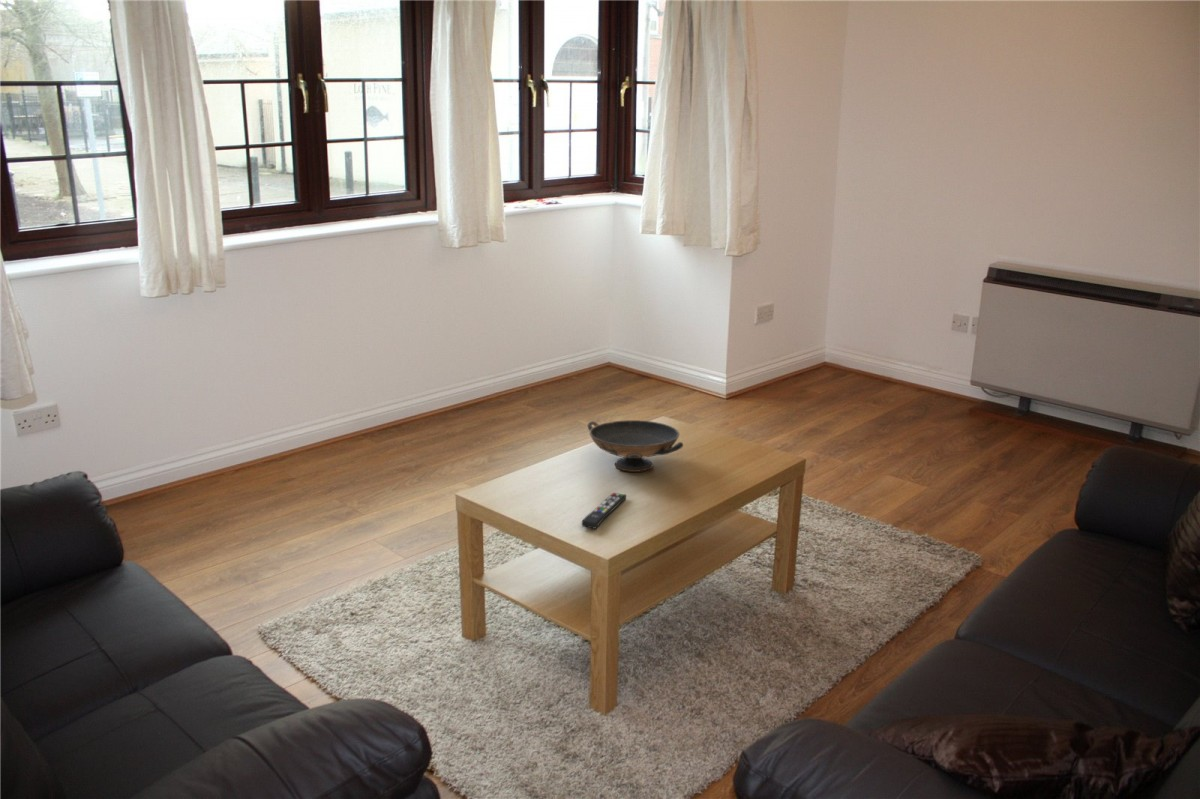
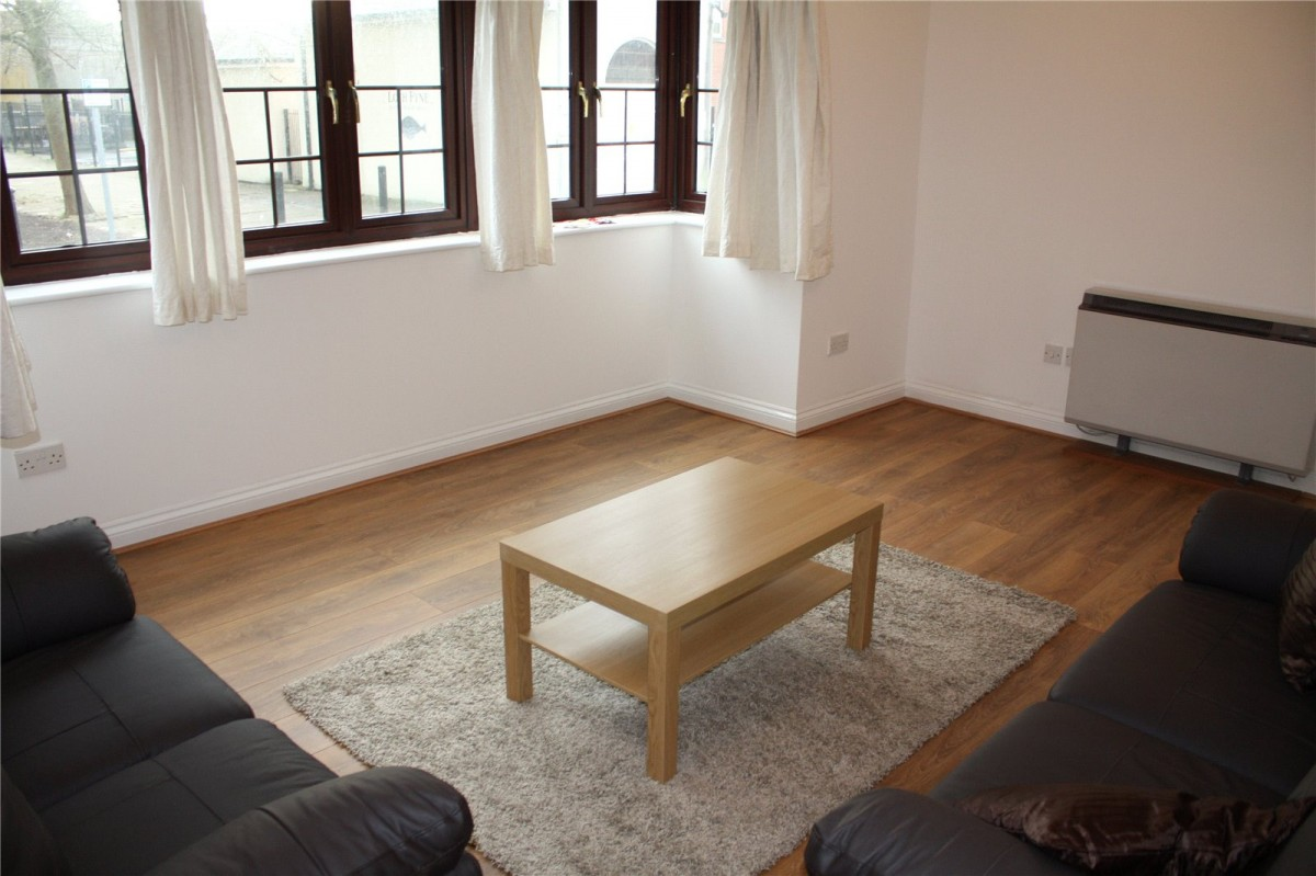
- remote control [580,492,627,530]
- decorative bowl [587,419,684,473]
